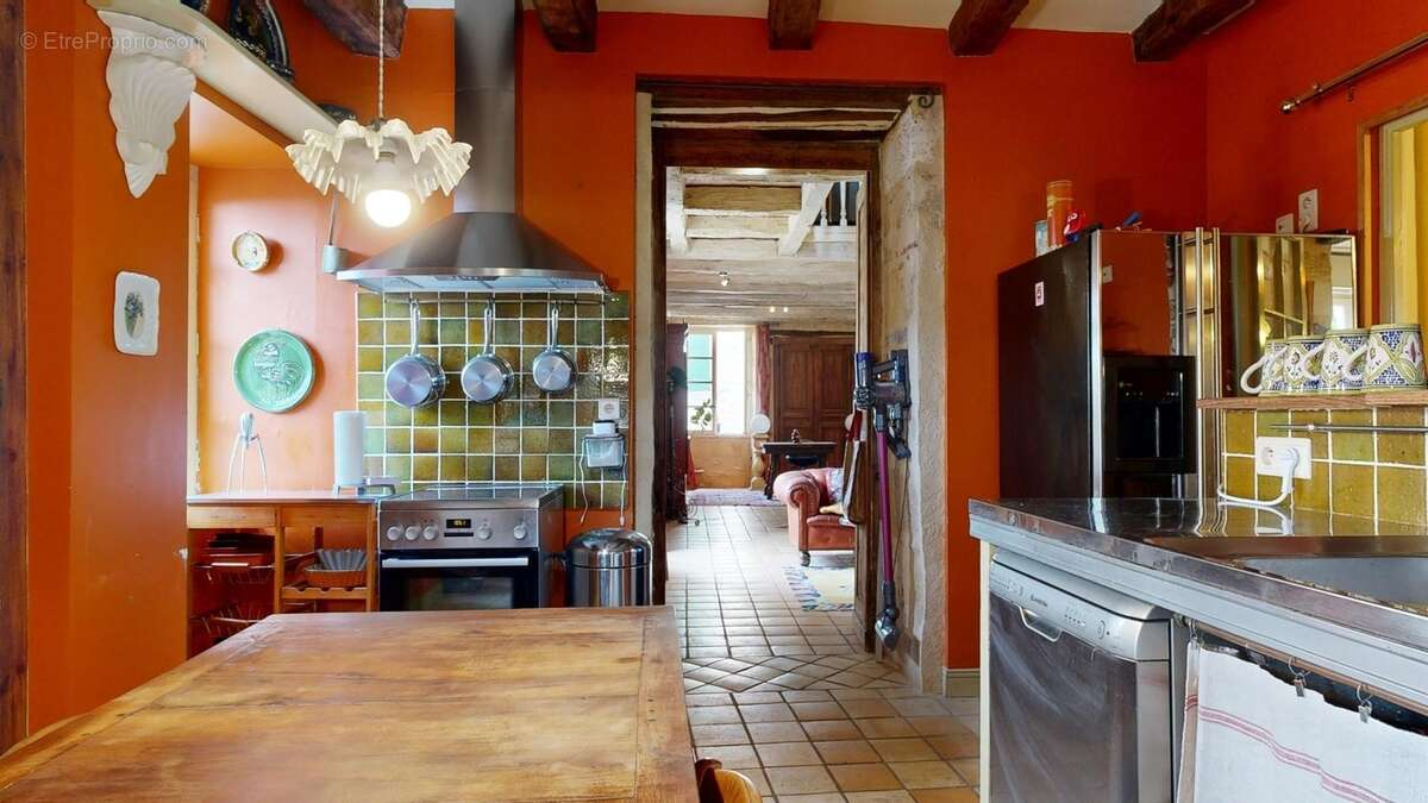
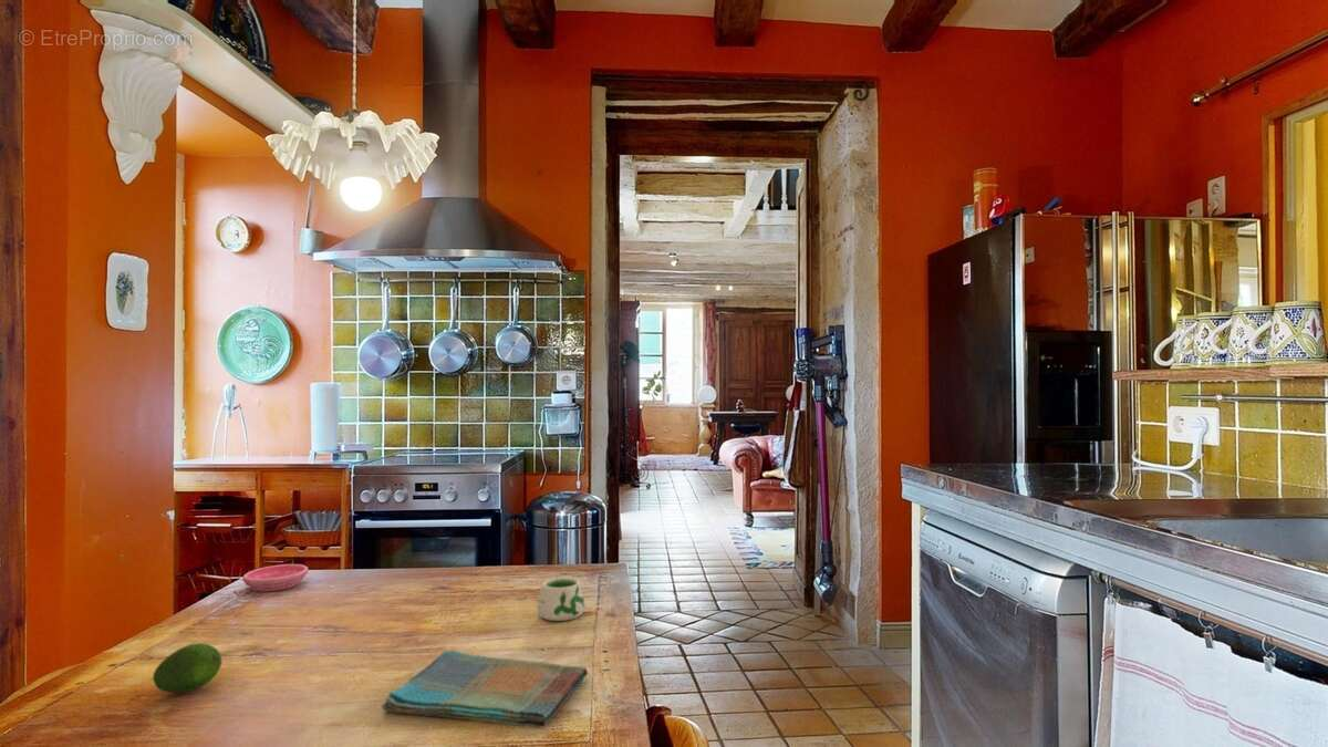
+ saucer [242,563,309,592]
+ dish towel [381,650,589,728]
+ fruit [152,642,224,694]
+ mug [537,577,585,622]
